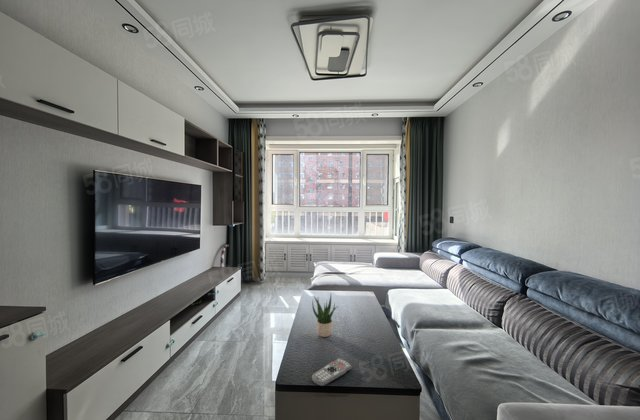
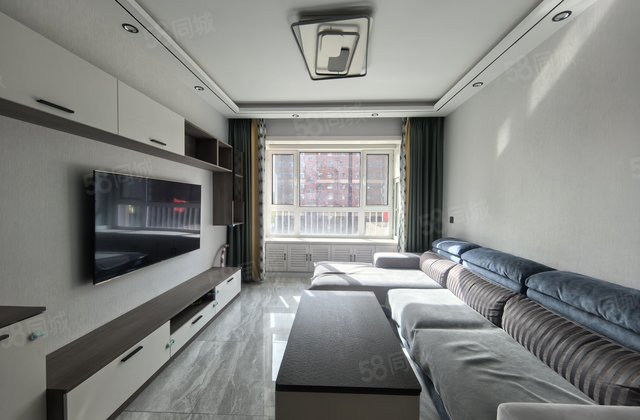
- potted plant [311,294,339,338]
- remote control [311,357,353,387]
